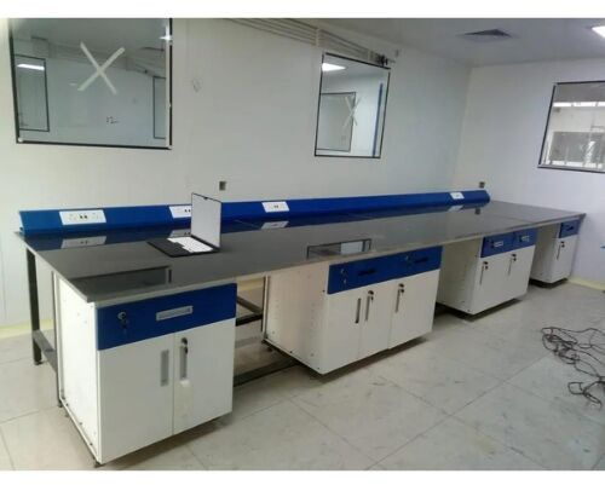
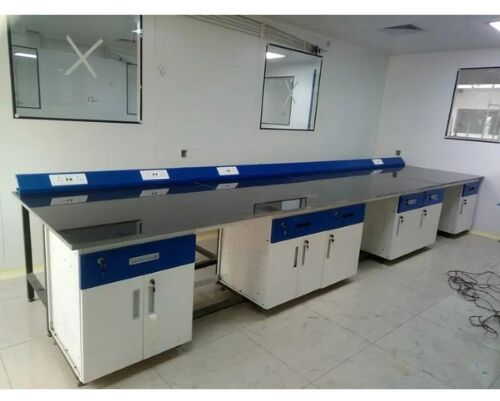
- laptop [145,191,223,258]
